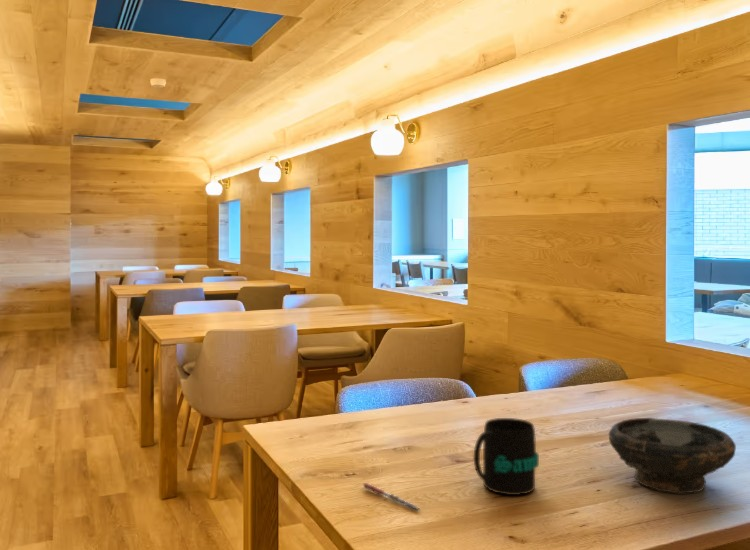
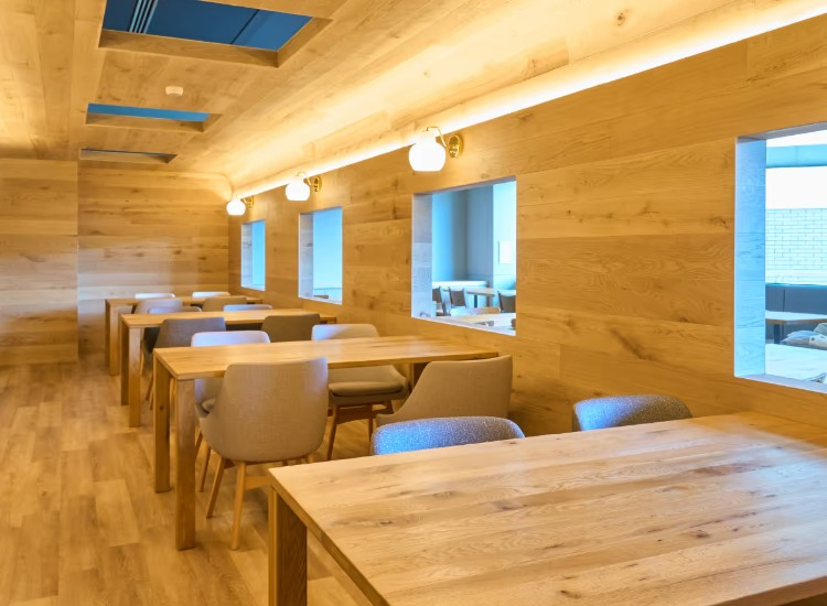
- pen [361,482,422,511]
- bowl [608,417,737,495]
- mug [473,417,540,496]
